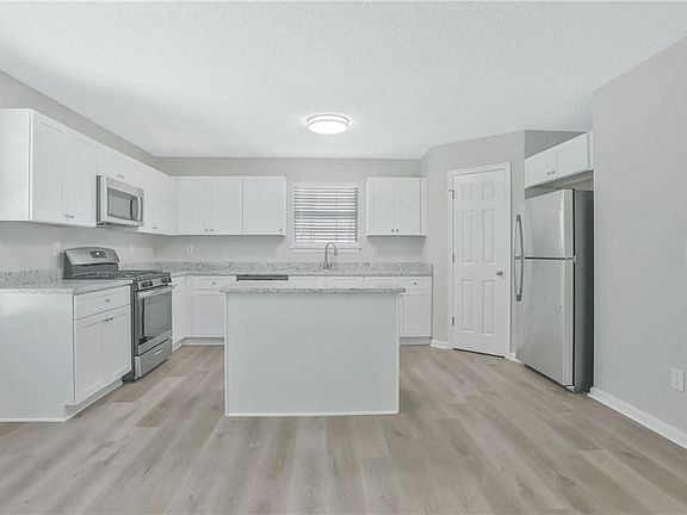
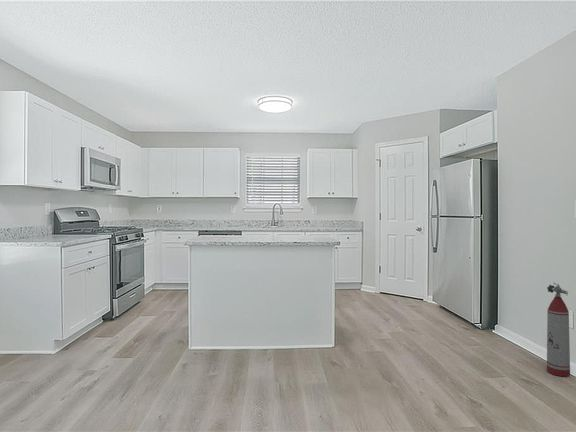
+ fire extinguisher [546,282,571,378]
